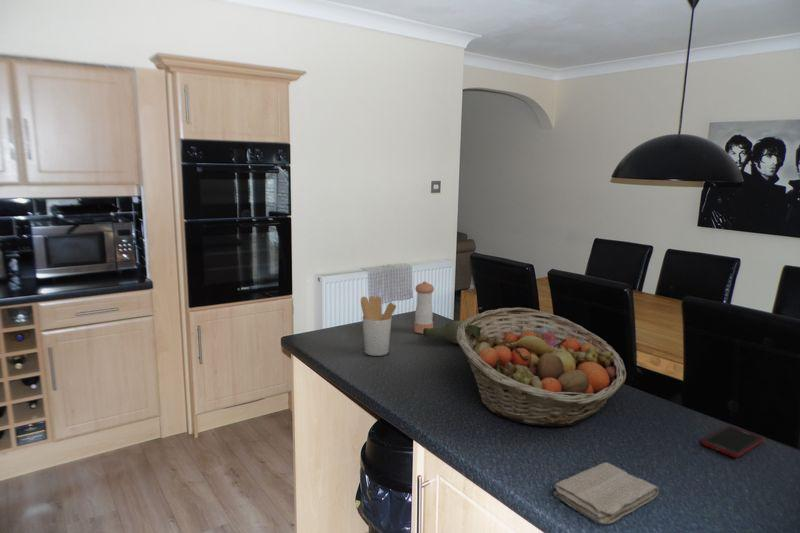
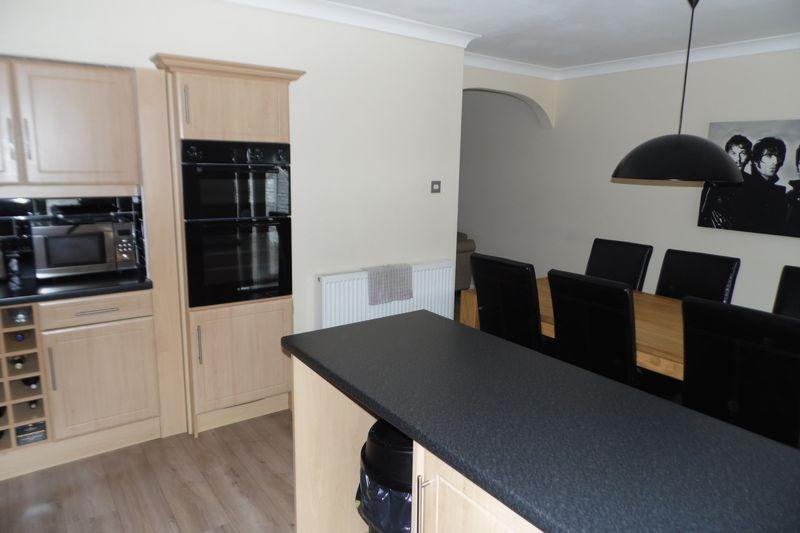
- fruit basket [456,307,627,427]
- pepper shaker [413,280,435,335]
- bottle [422,320,488,345]
- utensil holder [360,295,397,357]
- cell phone [701,425,764,458]
- washcloth [552,461,660,525]
